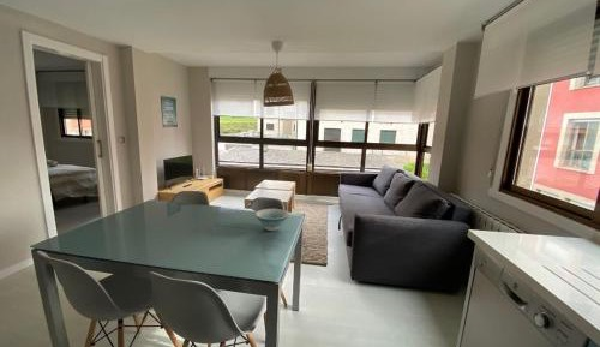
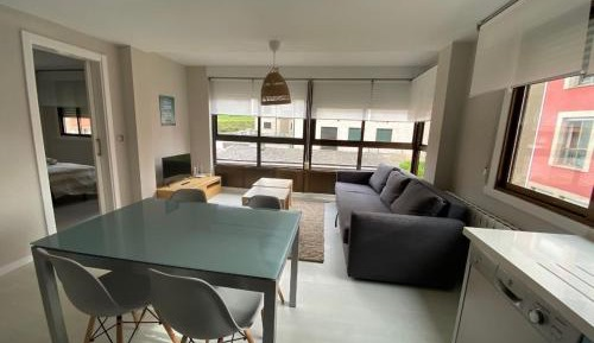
- bowl [253,208,290,232]
